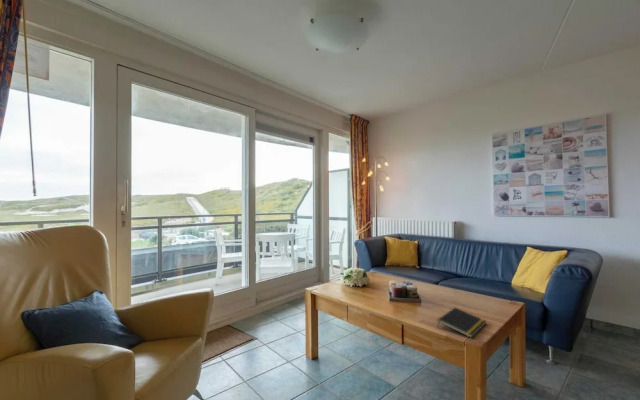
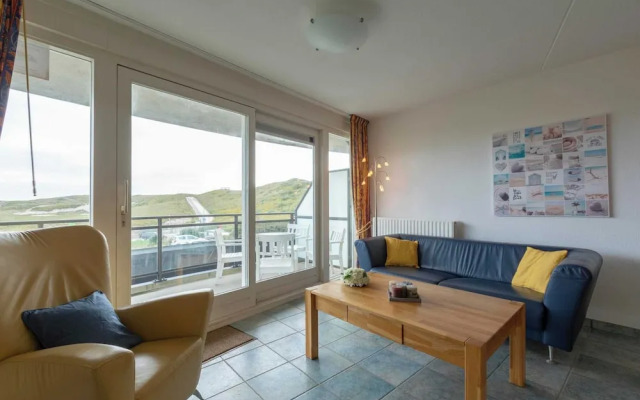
- notepad [437,307,487,339]
